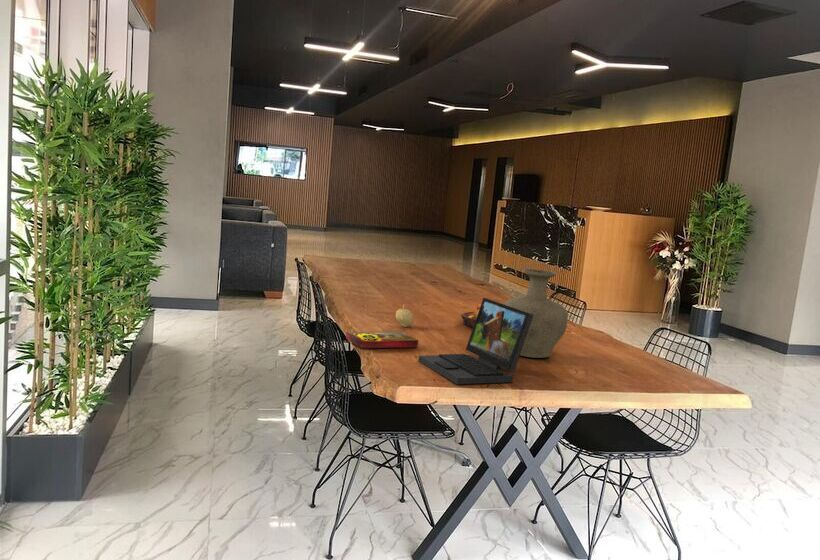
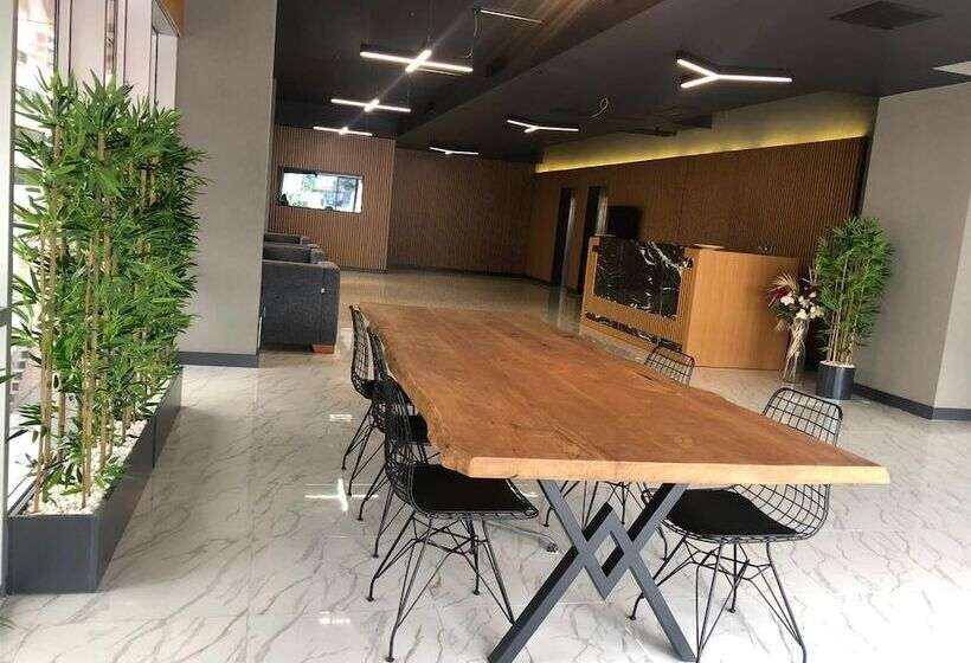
- book [345,330,419,350]
- vase [503,268,569,359]
- fruit [395,303,414,328]
- laptop [417,297,534,385]
- fruit bowl [460,303,481,328]
